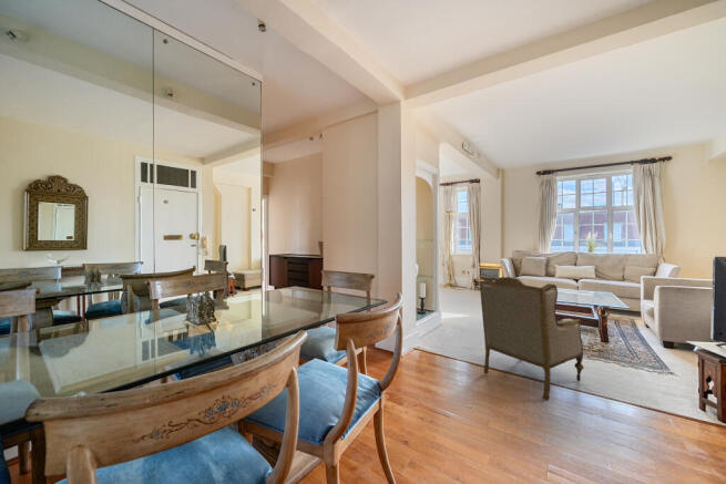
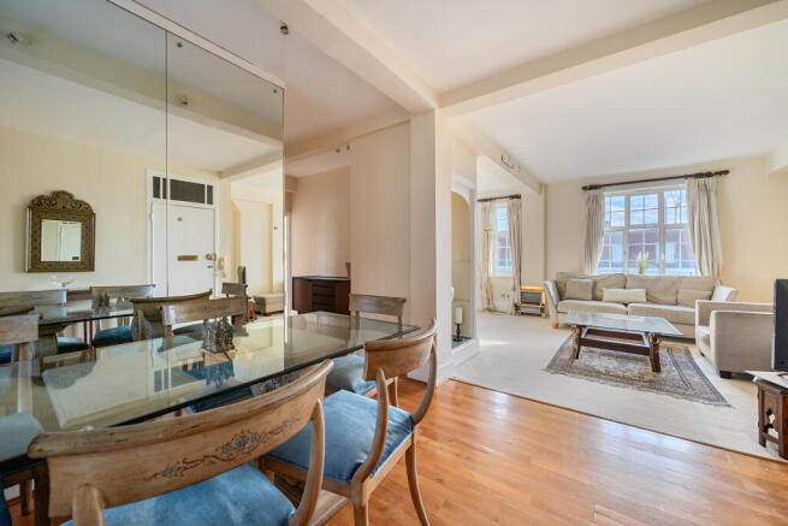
- armchair [479,276,585,401]
